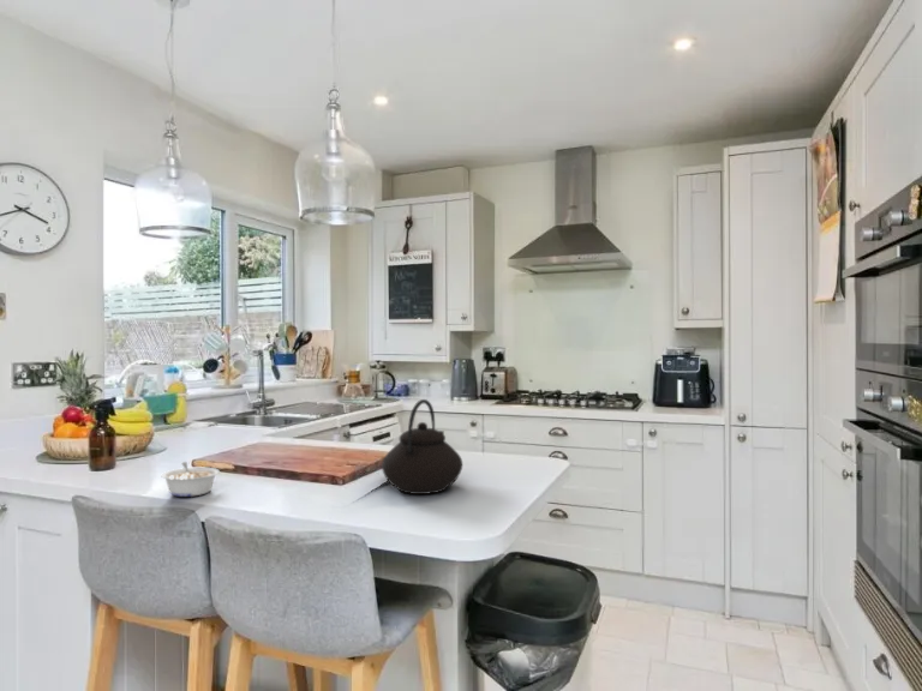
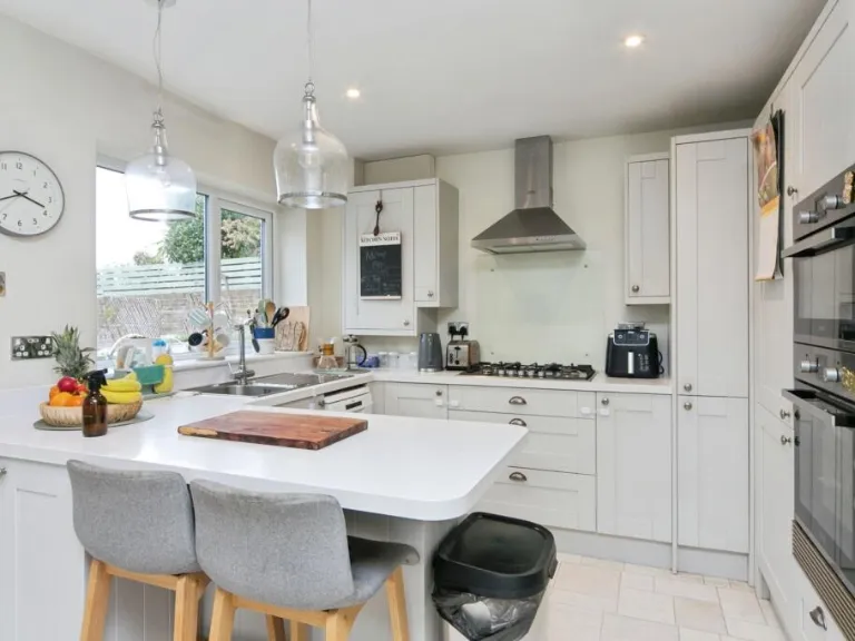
- teapot [381,398,463,495]
- legume [160,461,221,498]
